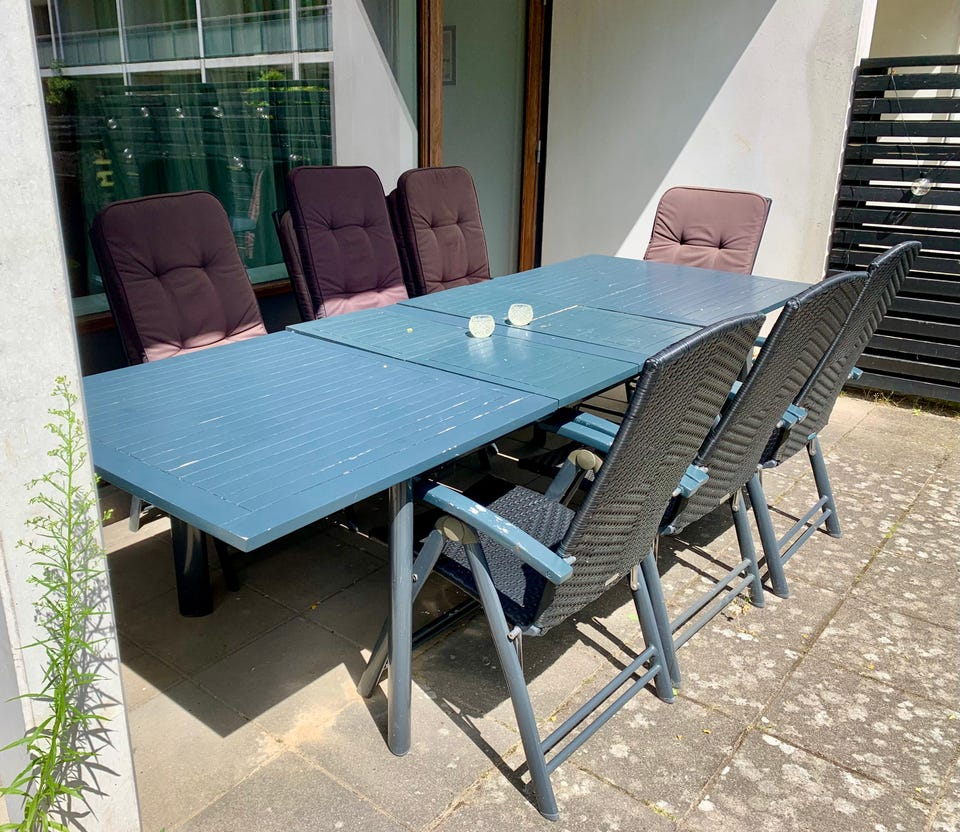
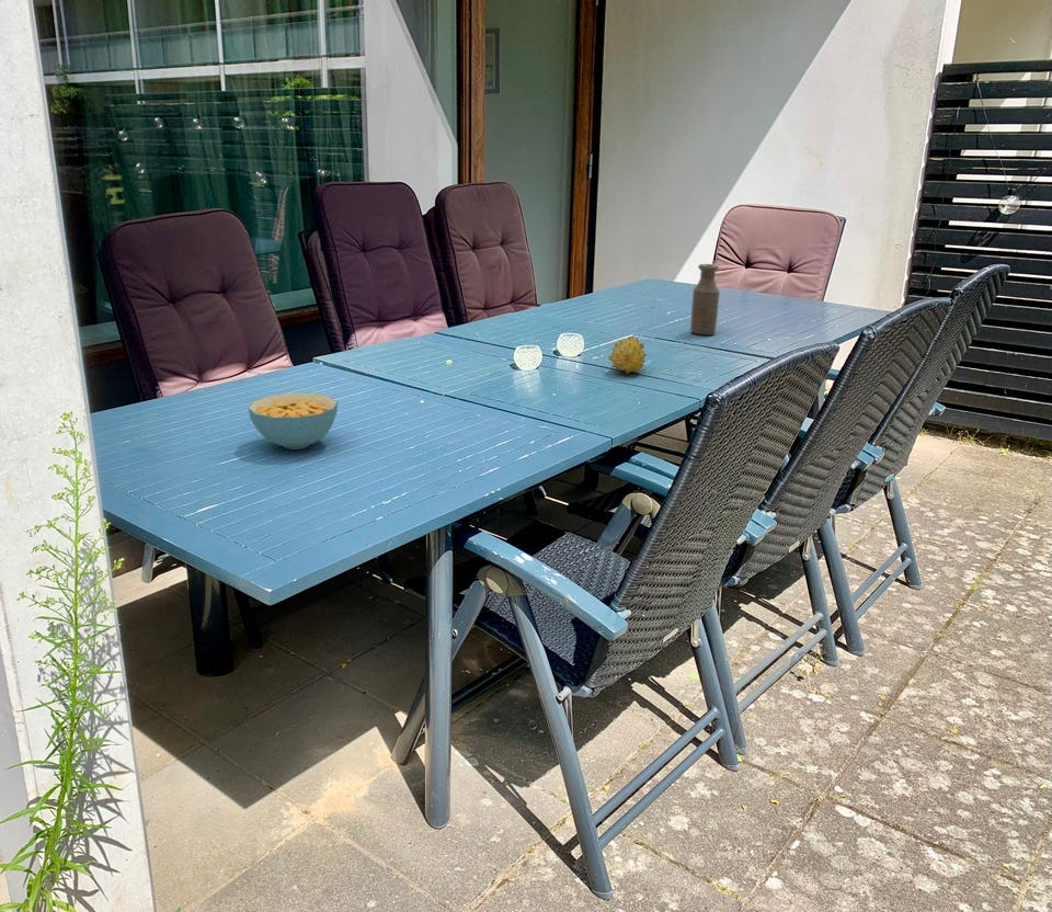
+ bottle [689,263,721,337]
+ fruit [608,335,648,376]
+ cereal bowl [247,392,339,451]
